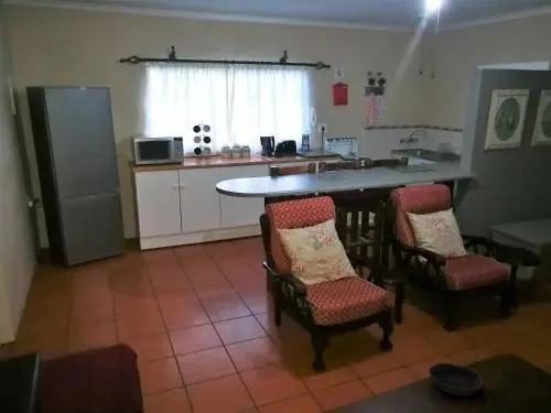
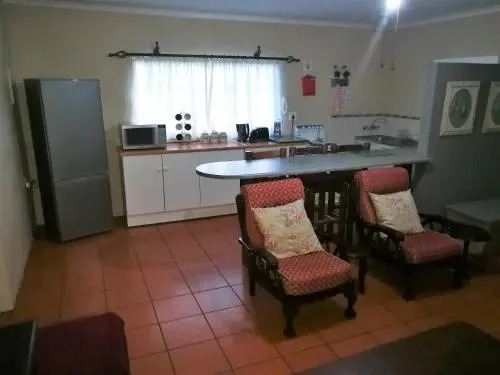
- bowl [428,362,485,396]
